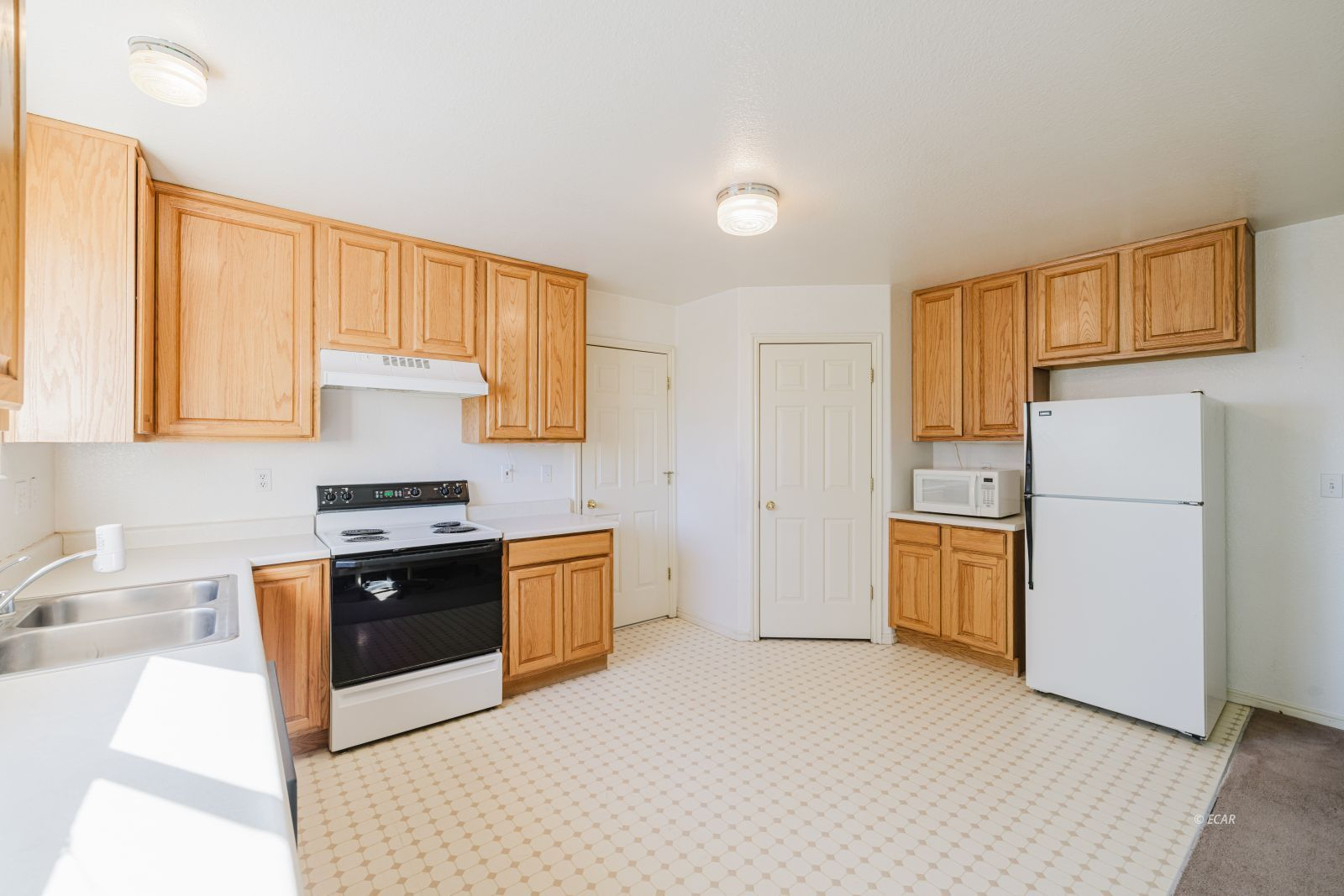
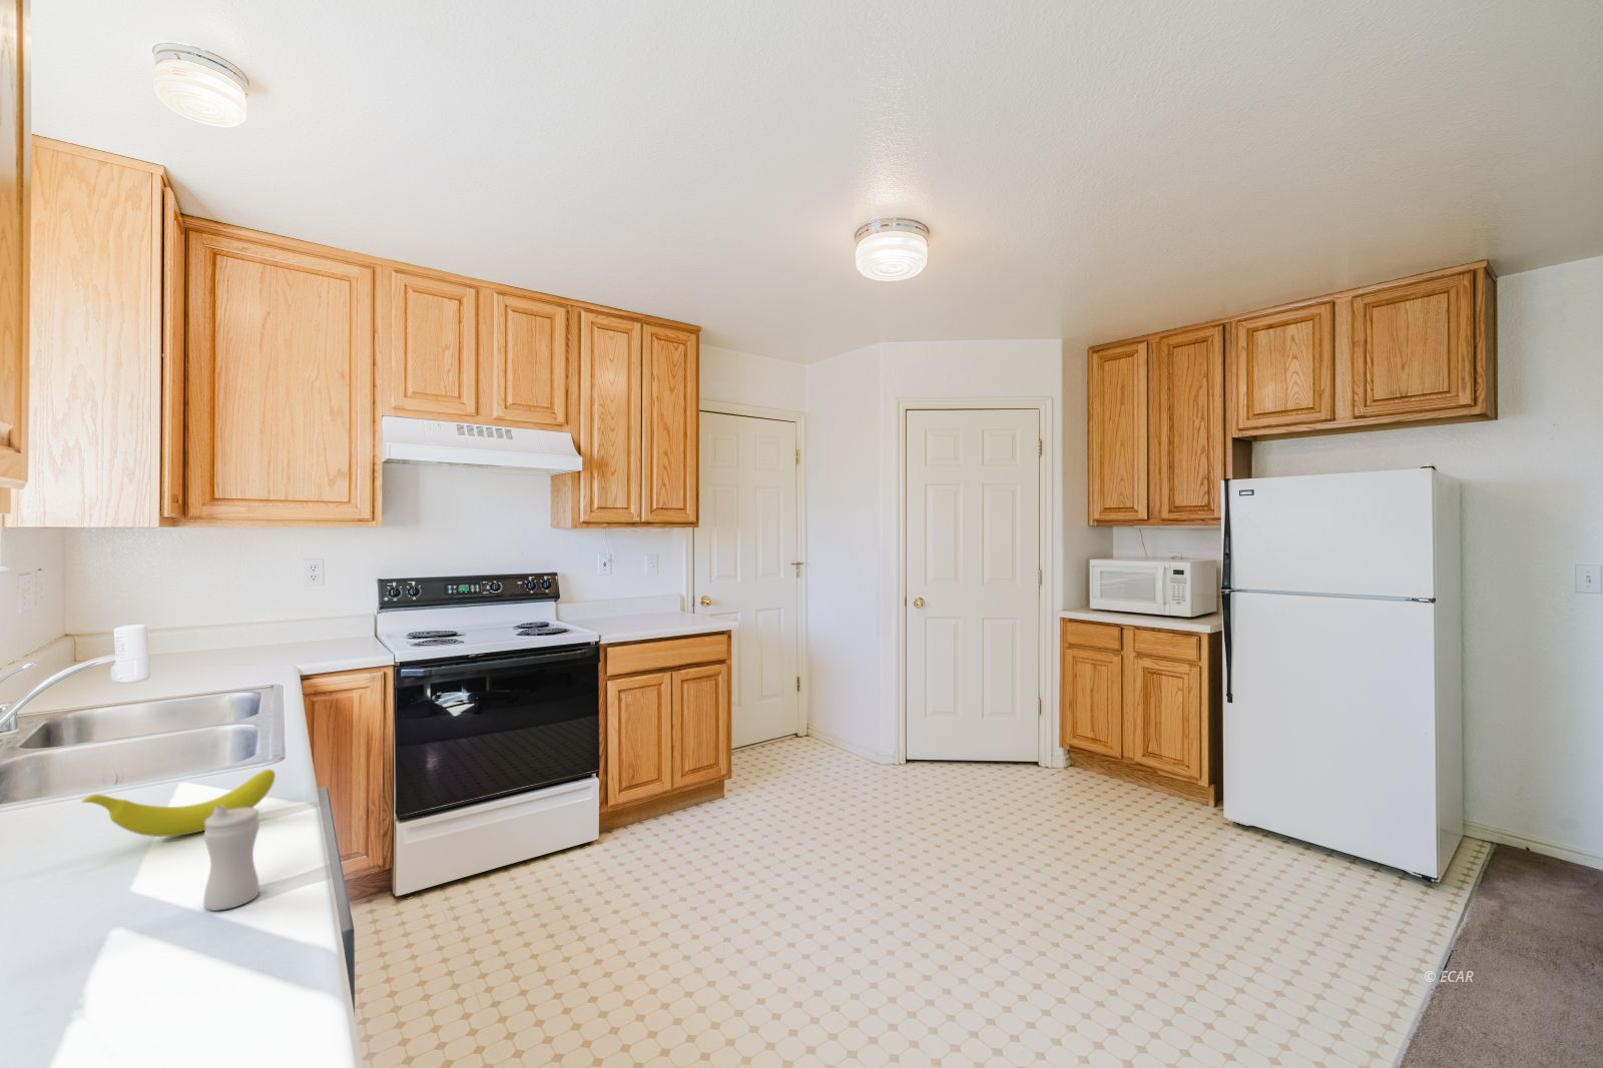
+ salt shaker [203,806,260,912]
+ fruit [81,769,277,838]
